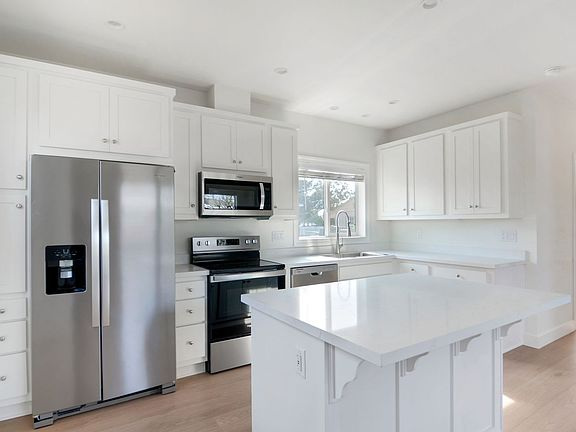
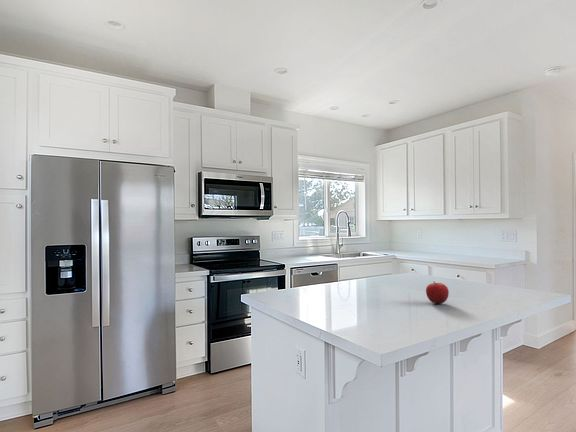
+ fruit [425,281,450,305]
